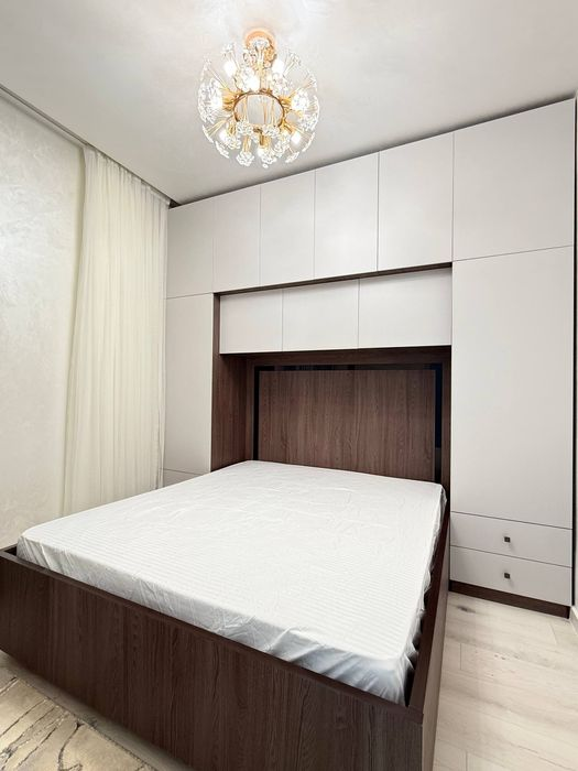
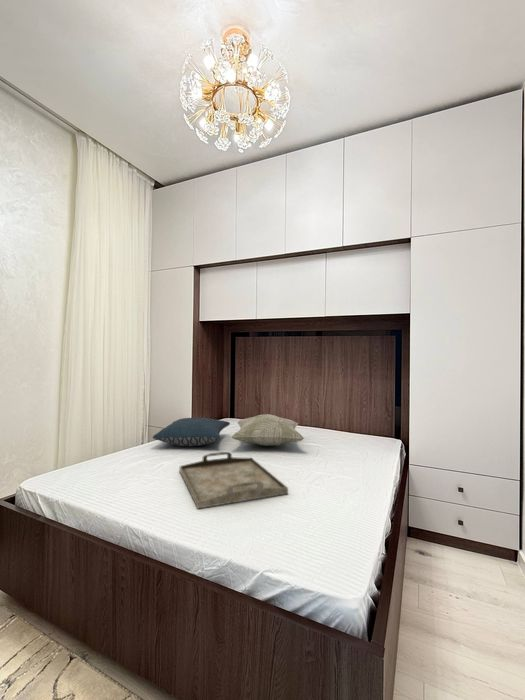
+ pillow [152,417,231,447]
+ serving tray [178,451,289,510]
+ decorative pillow [231,413,305,447]
